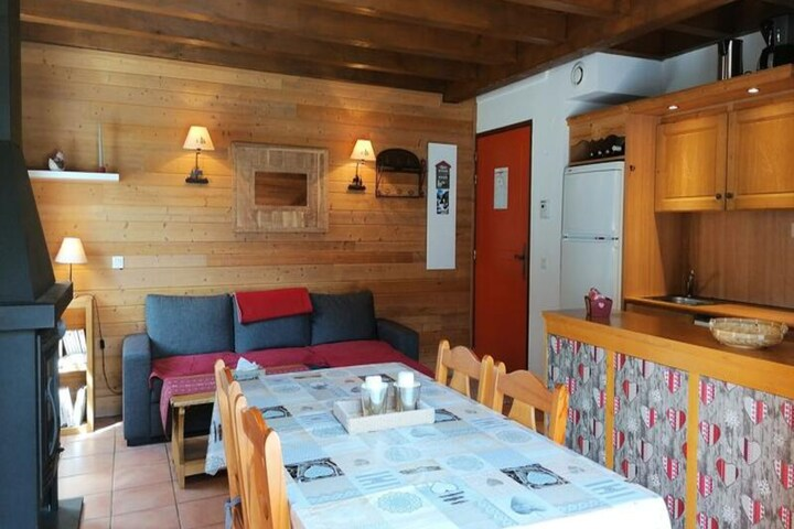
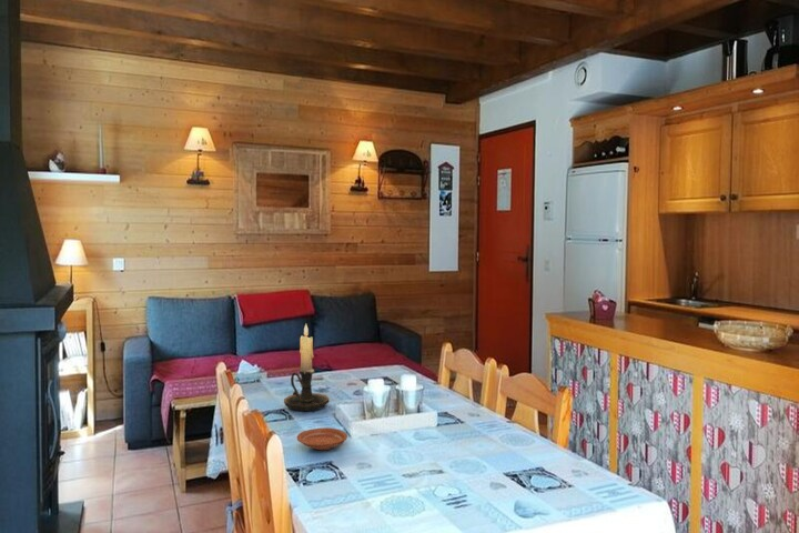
+ candle holder [283,323,330,412]
+ plate [296,426,348,451]
